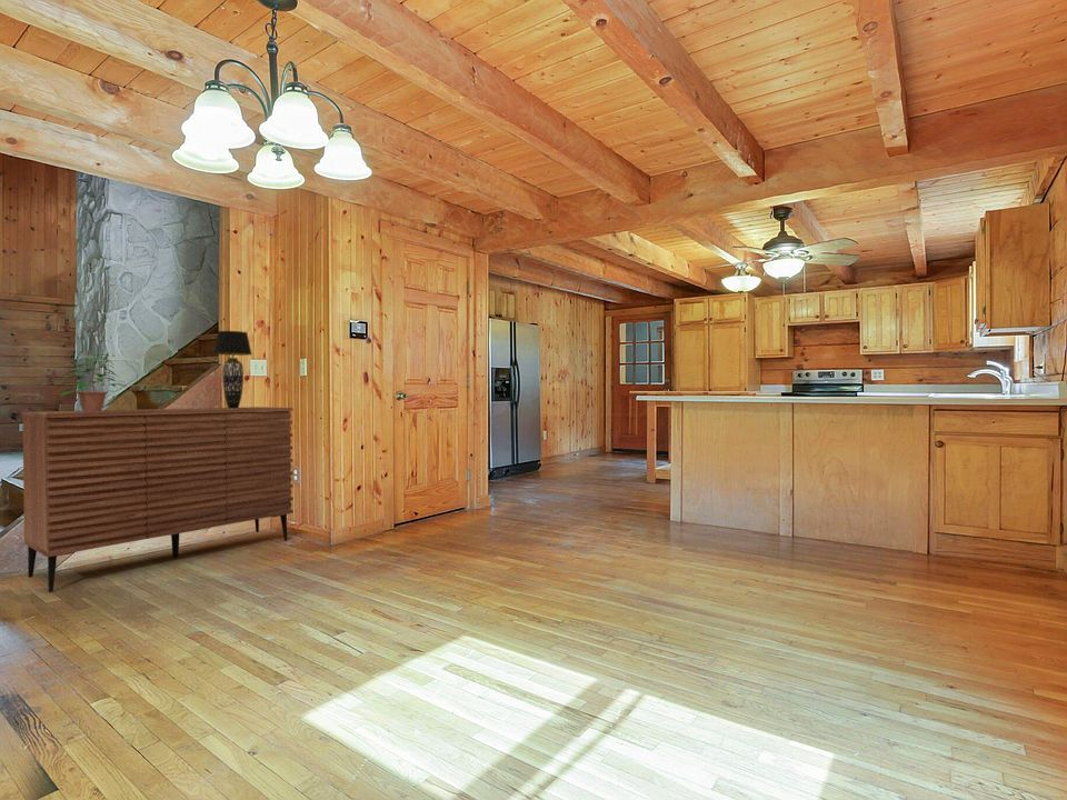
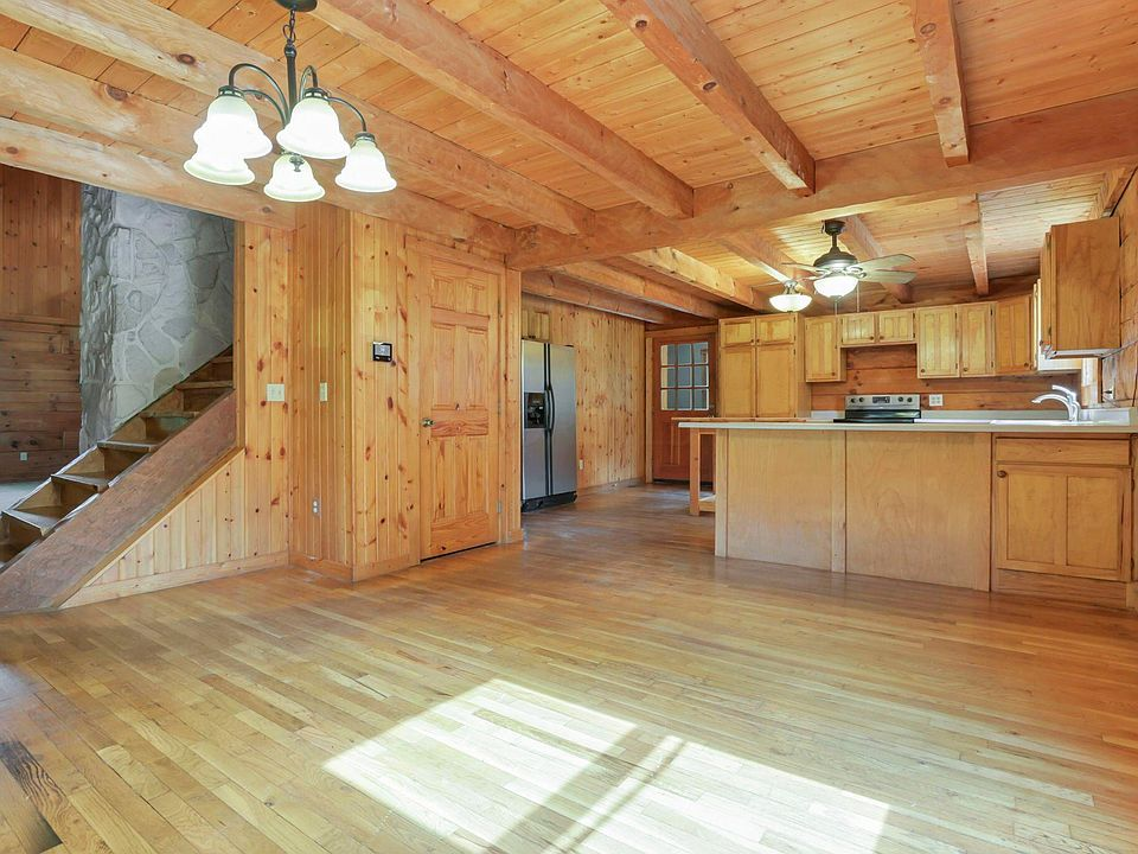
- table lamp [212,330,252,409]
- potted plant [56,352,129,412]
- sideboard [21,406,295,593]
